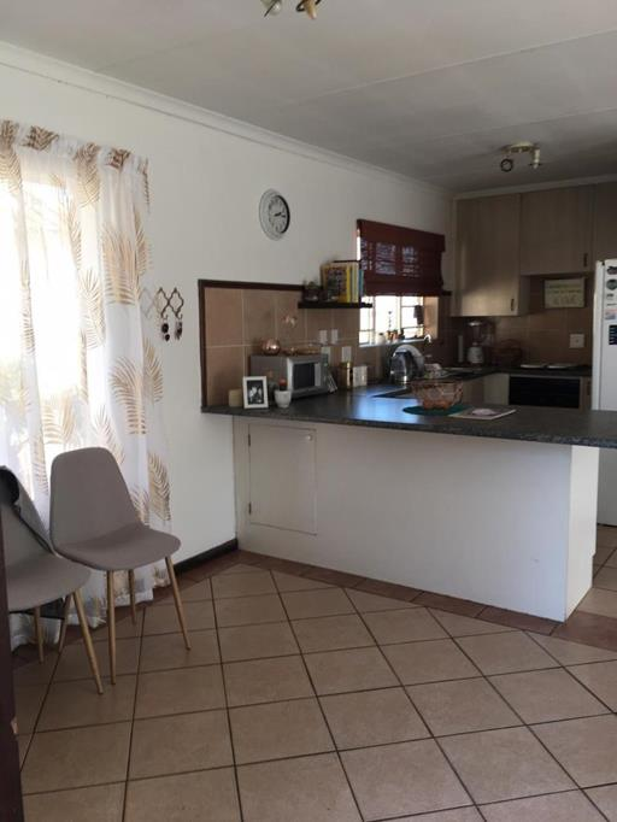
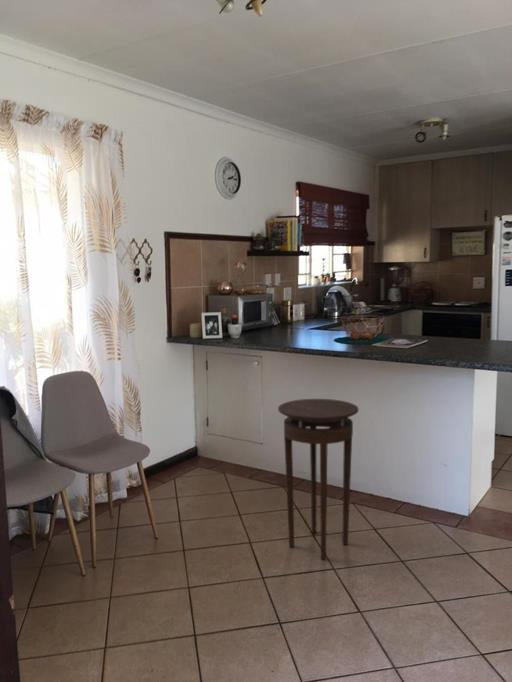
+ stool [277,398,360,560]
